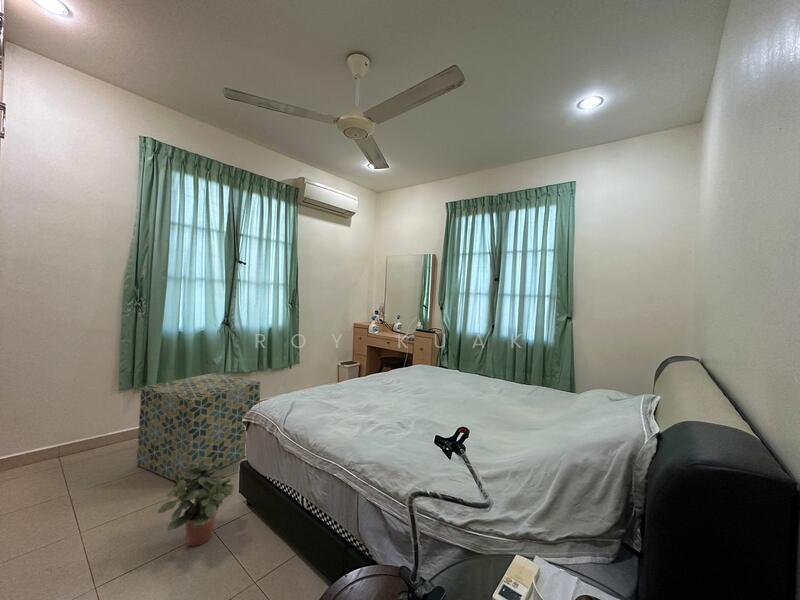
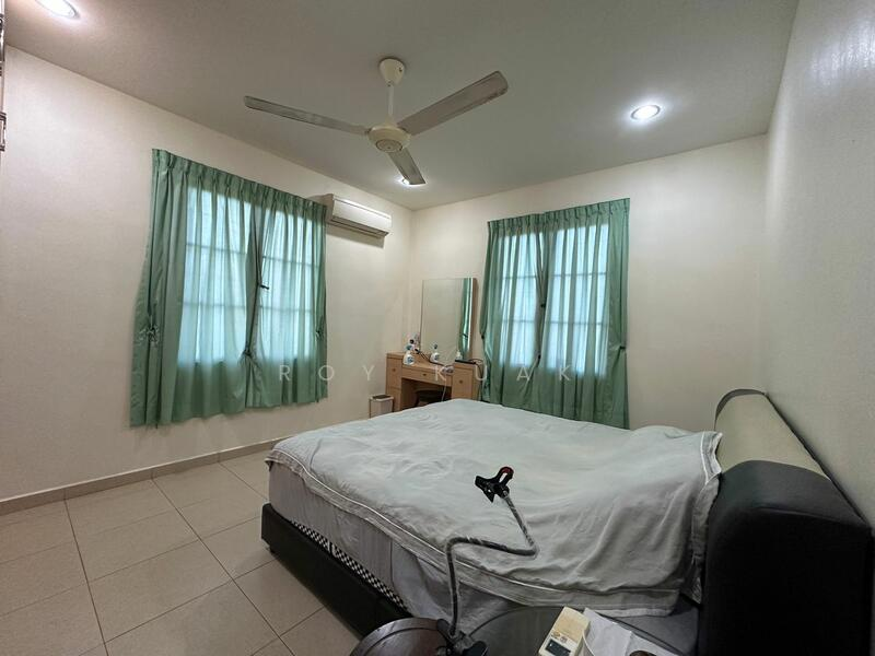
- storage ottoman [136,372,261,487]
- potted plant [157,463,235,547]
